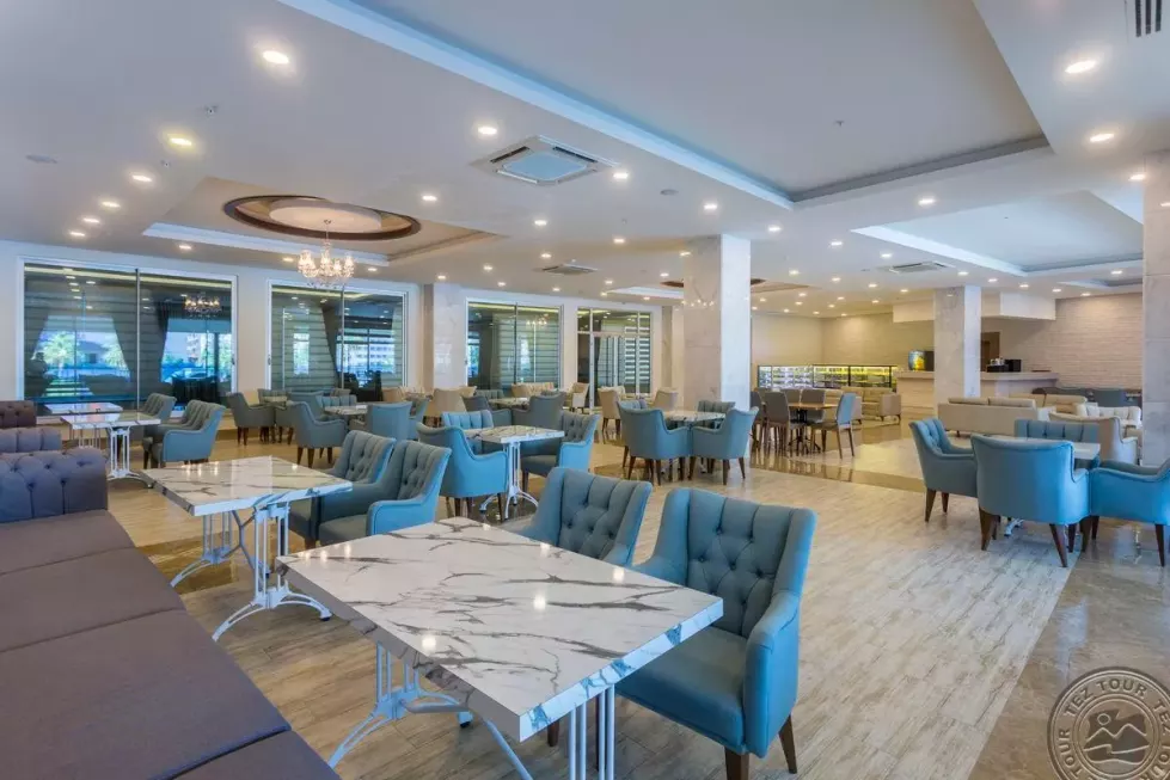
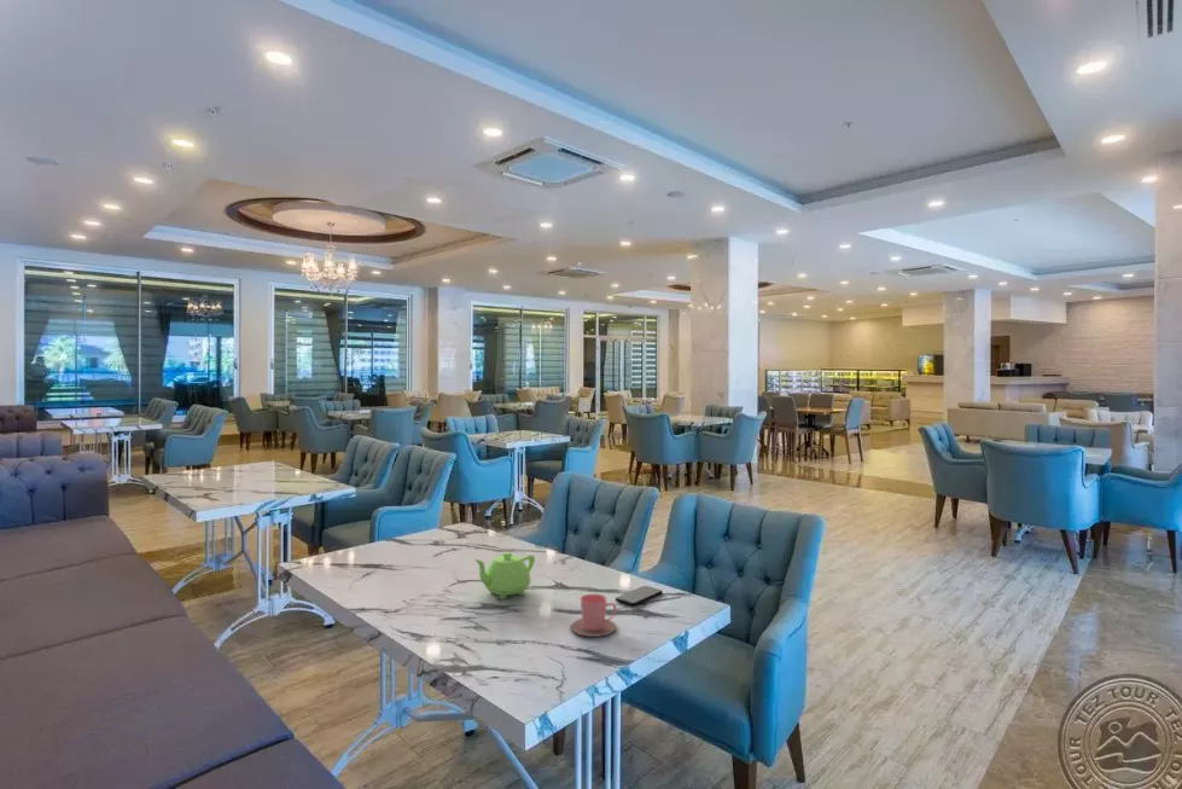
+ teapot [473,551,536,601]
+ smartphone [615,585,664,607]
+ cup [570,593,618,638]
